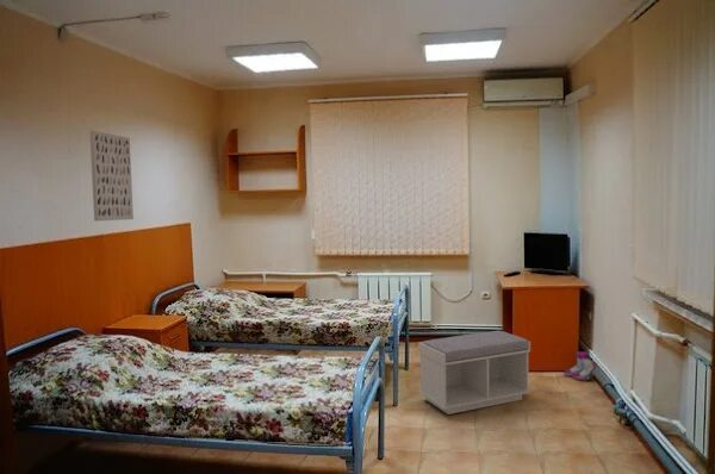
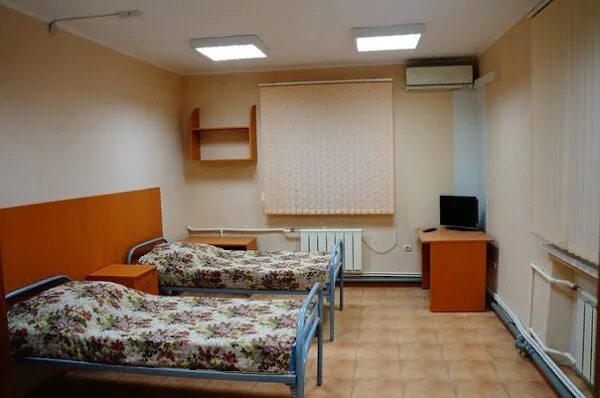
- boots [562,350,597,381]
- wall art [88,130,135,223]
- bench [417,330,531,416]
